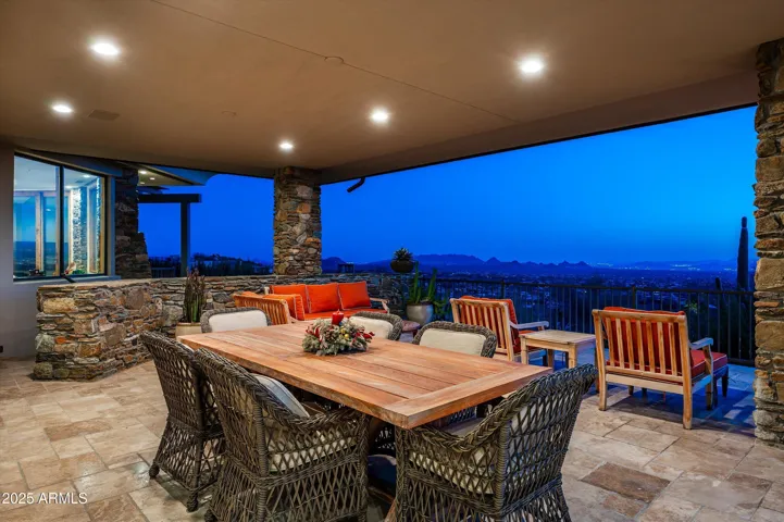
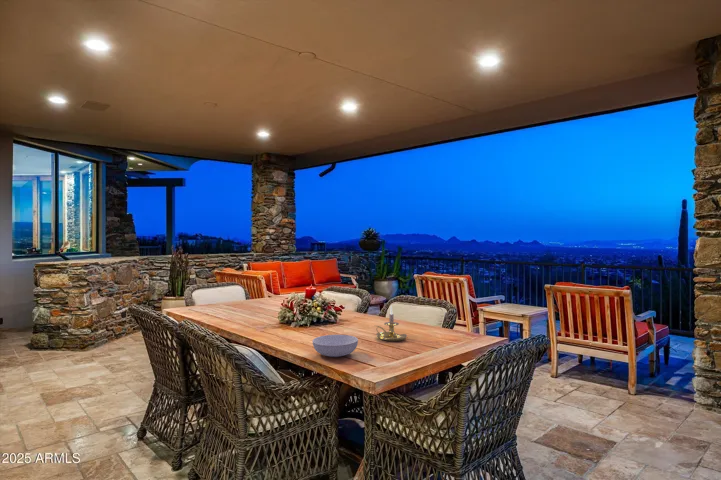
+ serving bowl [311,334,359,358]
+ candle holder [374,305,408,342]
